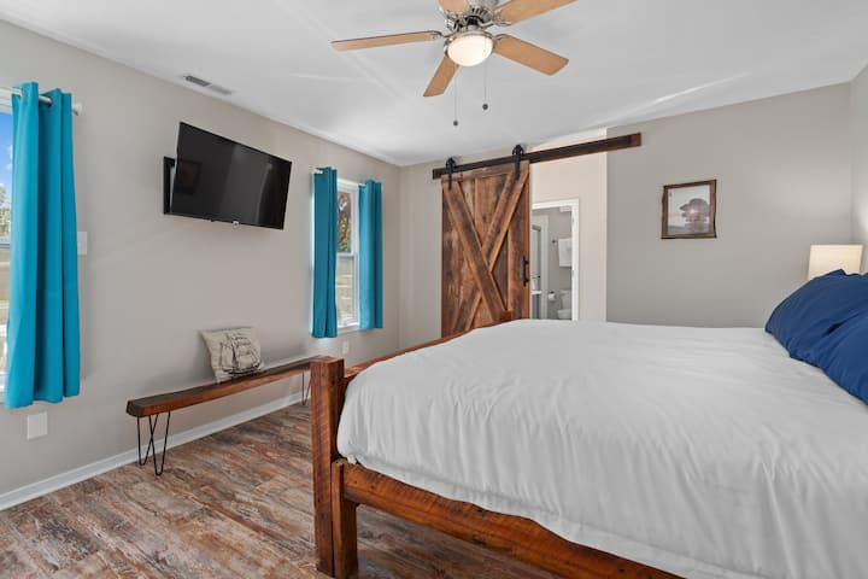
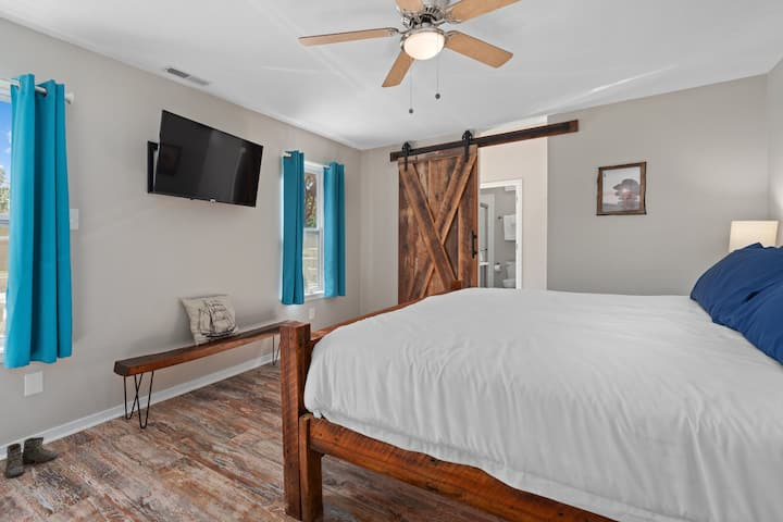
+ boots [4,436,59,478]
